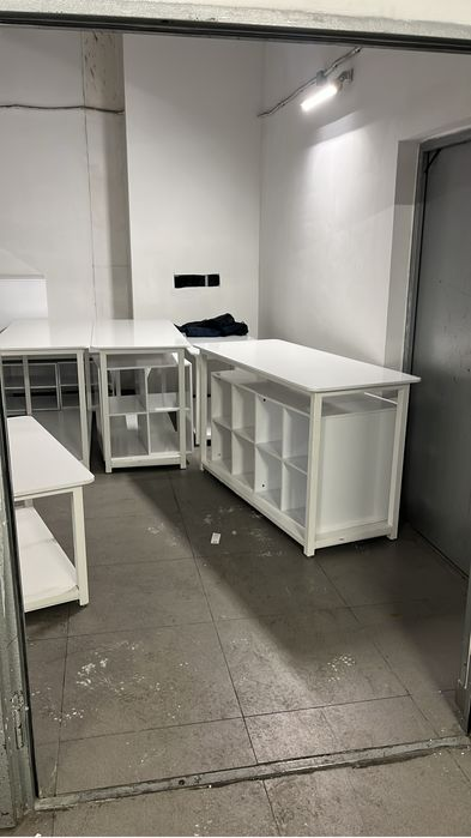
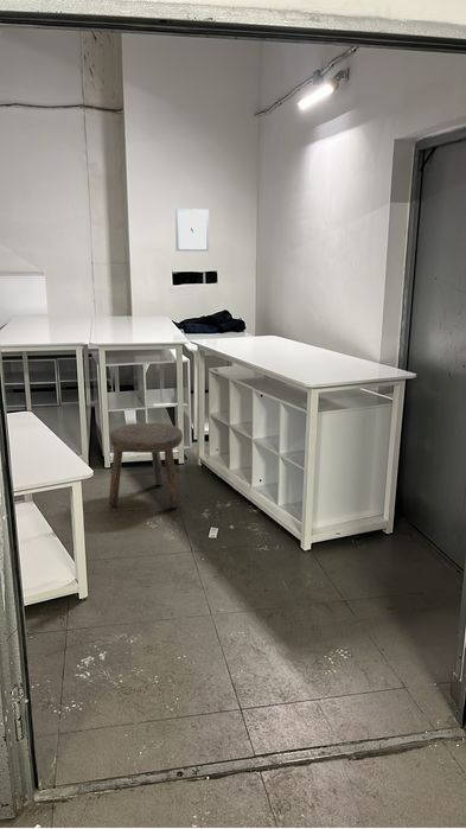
+ wall art [174,208,210,253]
+ stool [108,422,184,509]
